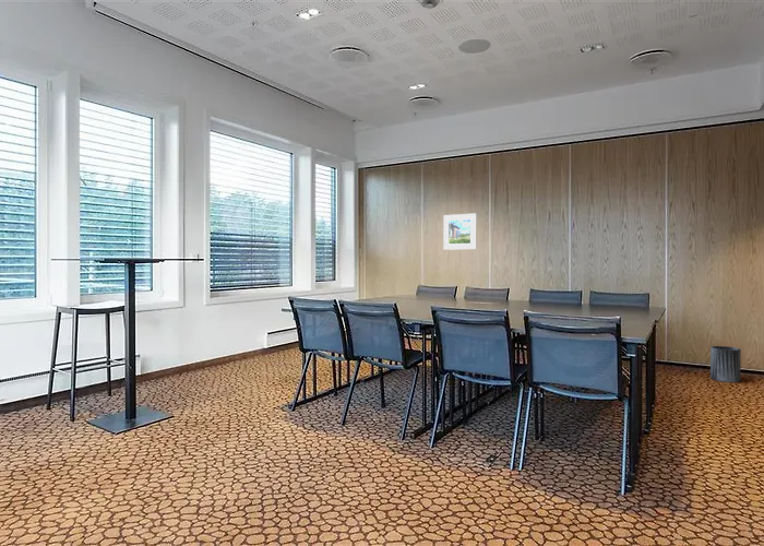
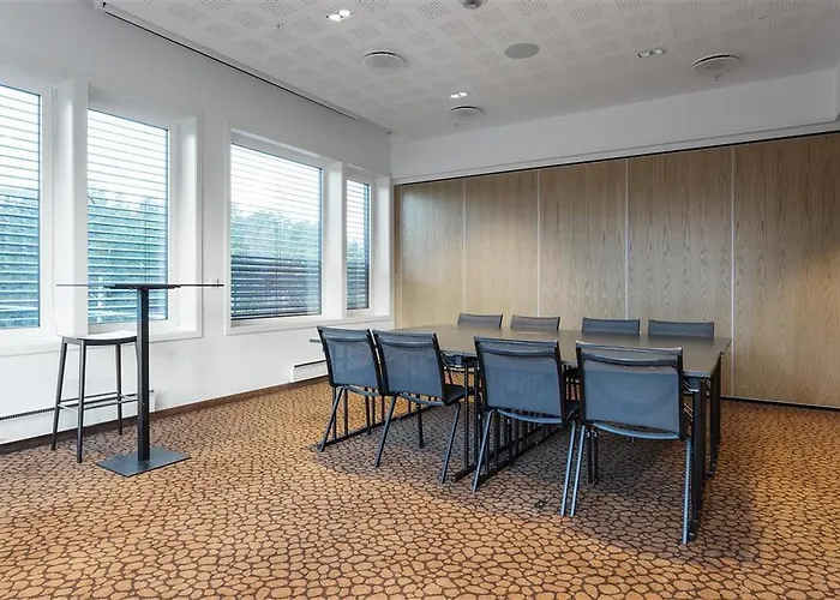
- trash can [709,345,742,383]
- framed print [442,212,477,251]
